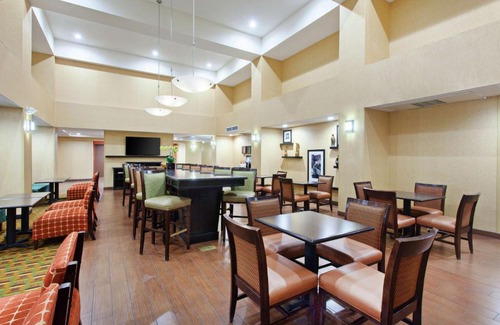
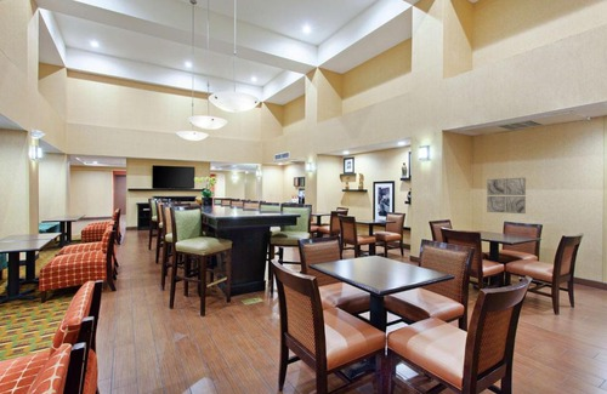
+ wall art [486,177,527,215]
